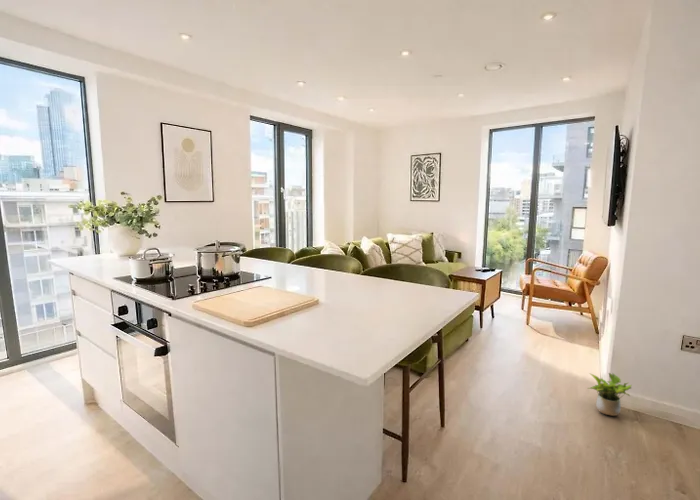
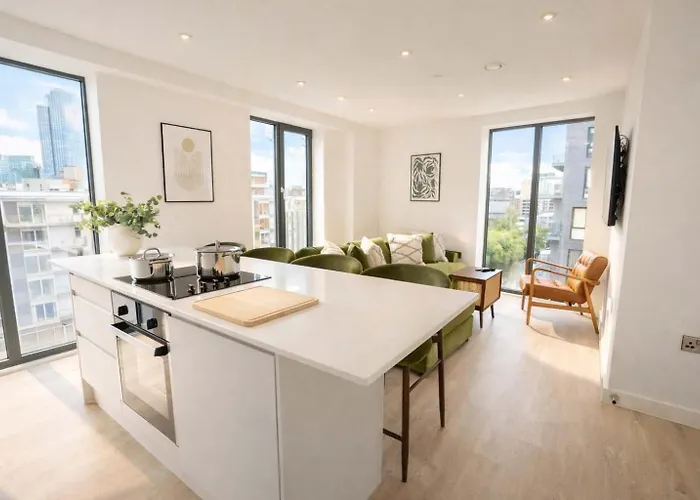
- potted plant [586,372,633,417]
